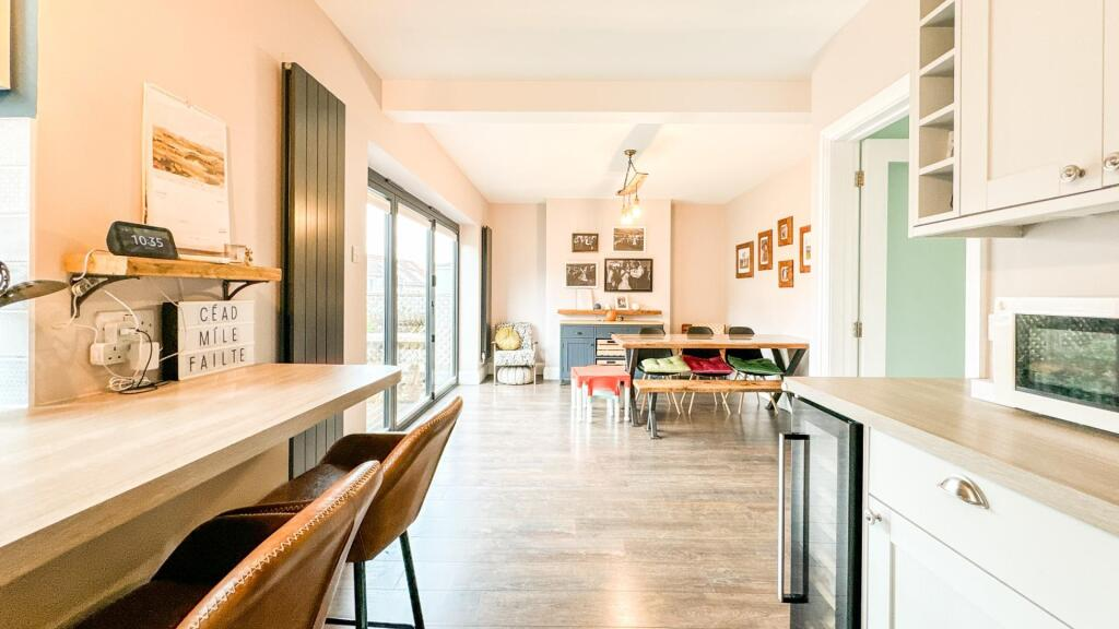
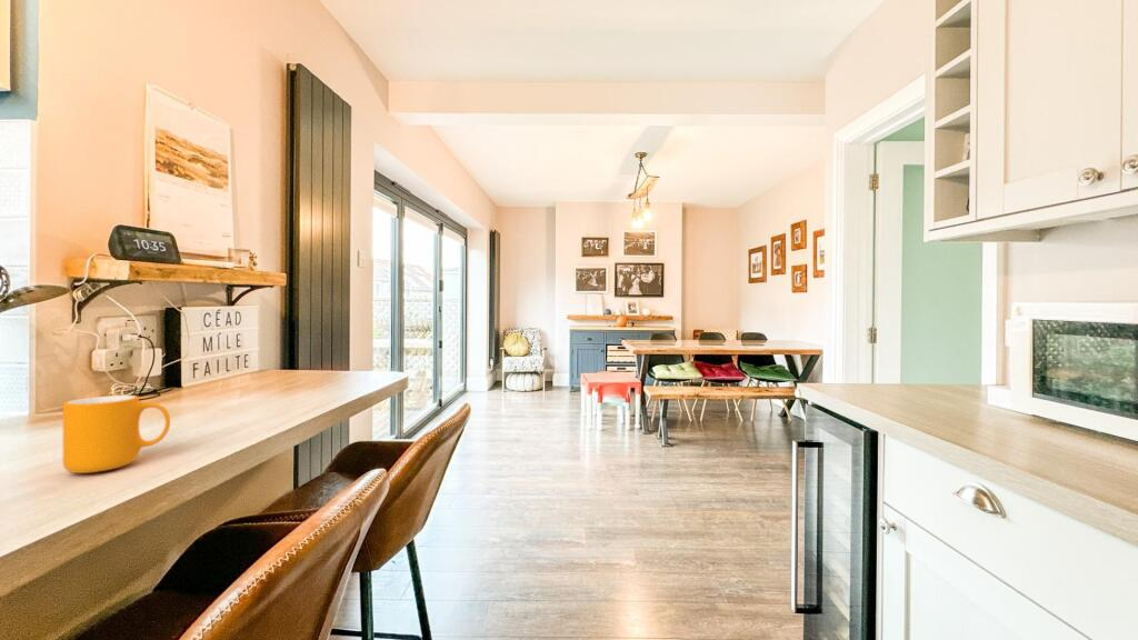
+ mug [62,394,171,474]
